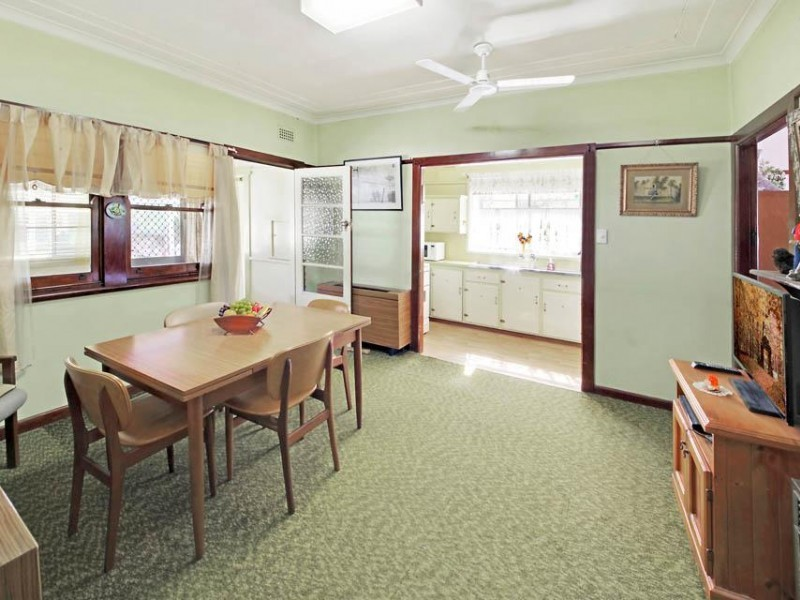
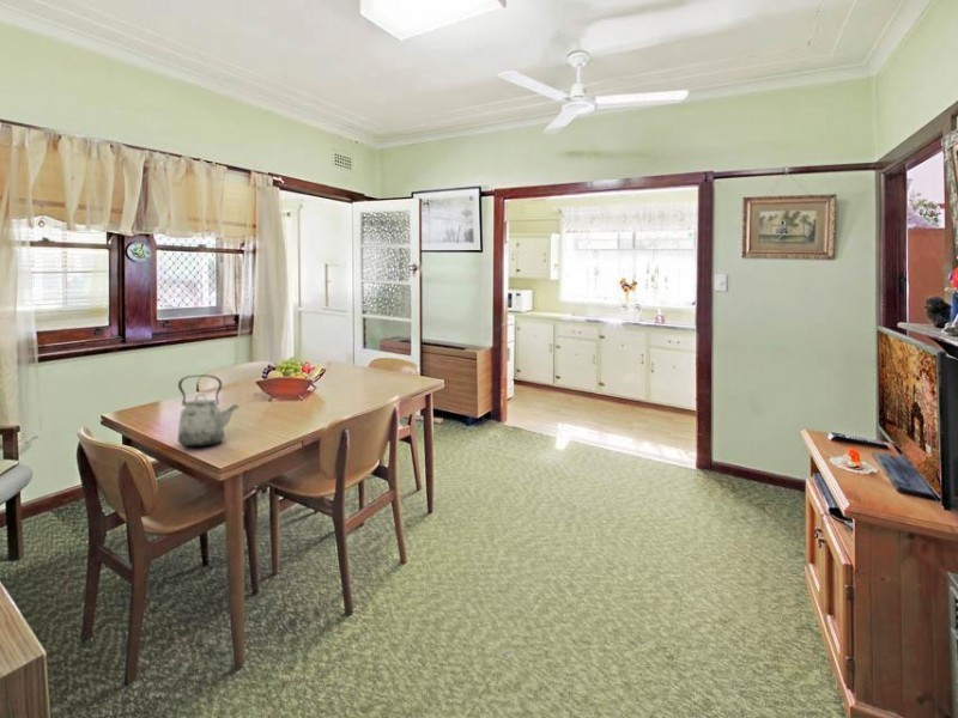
+ kettle [177,375,241,448]
